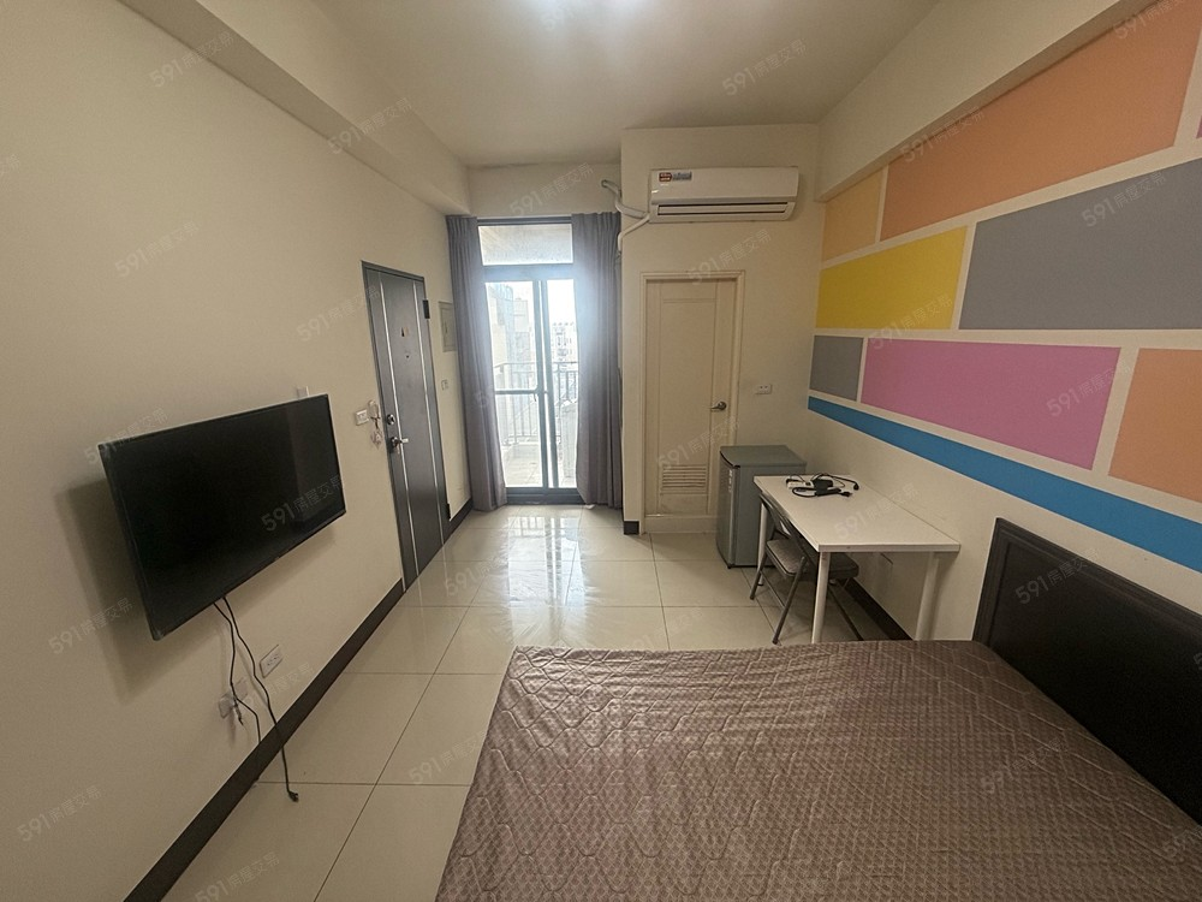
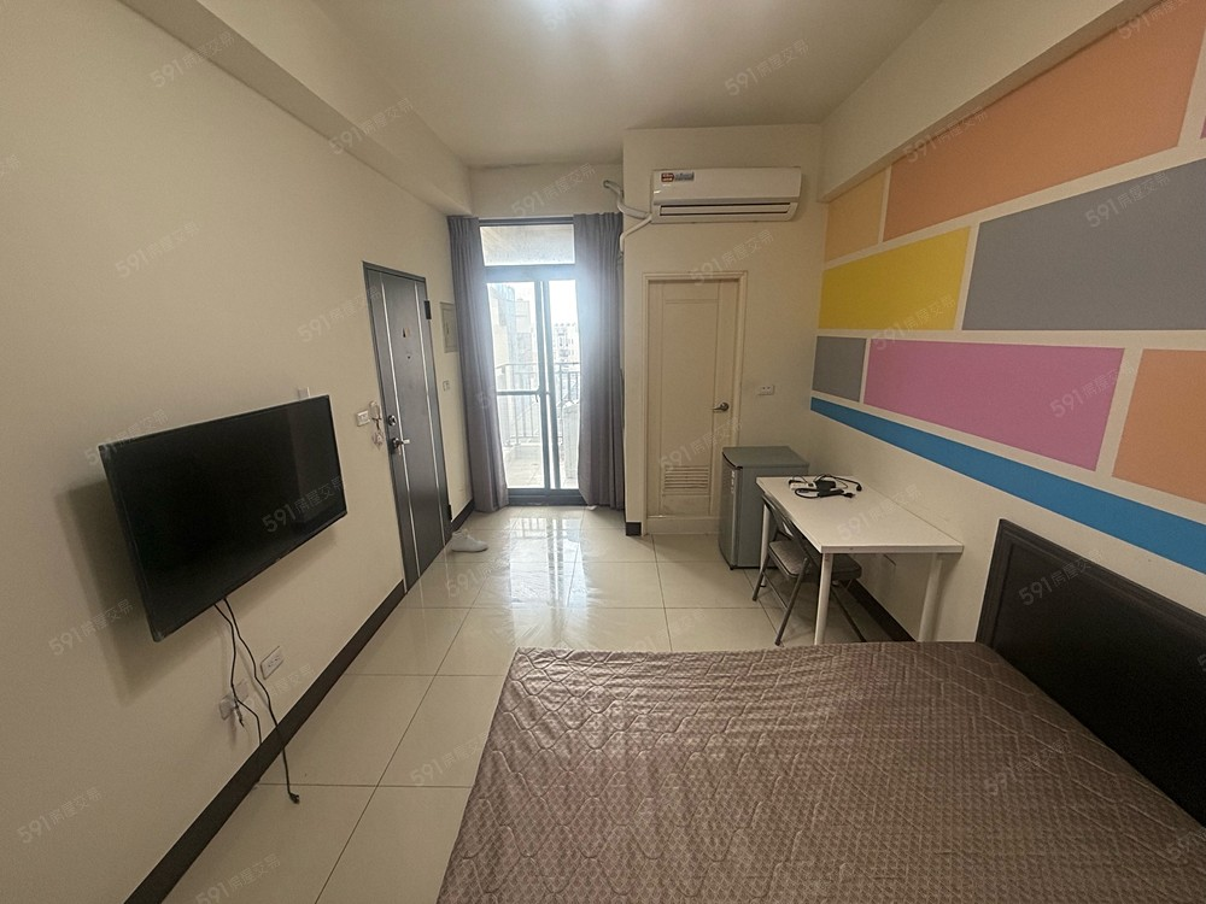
+ sneaker [451,528,490,553]
